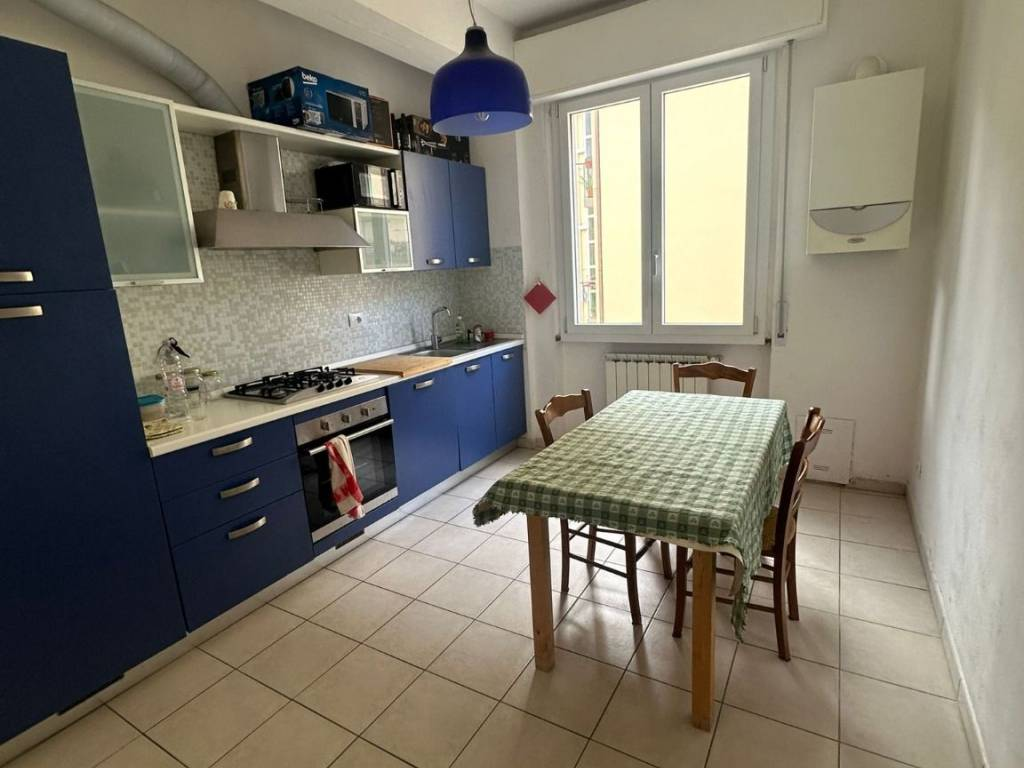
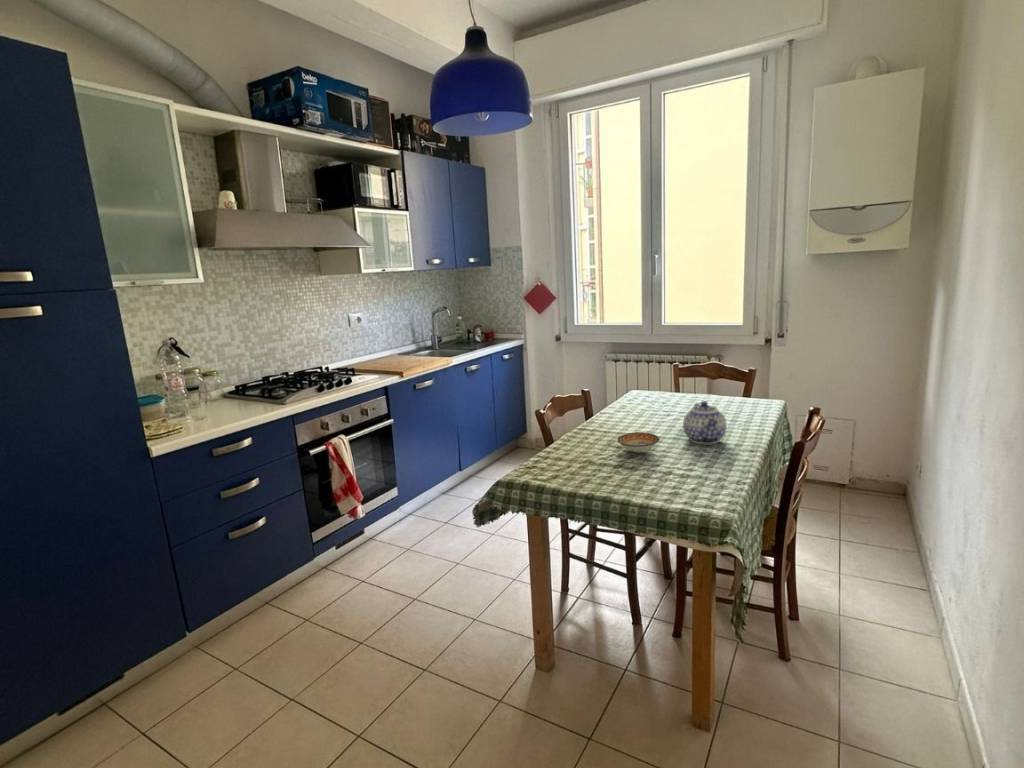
+ bowl [616,431,660,454]
+ teapot [682,400,728,445]
